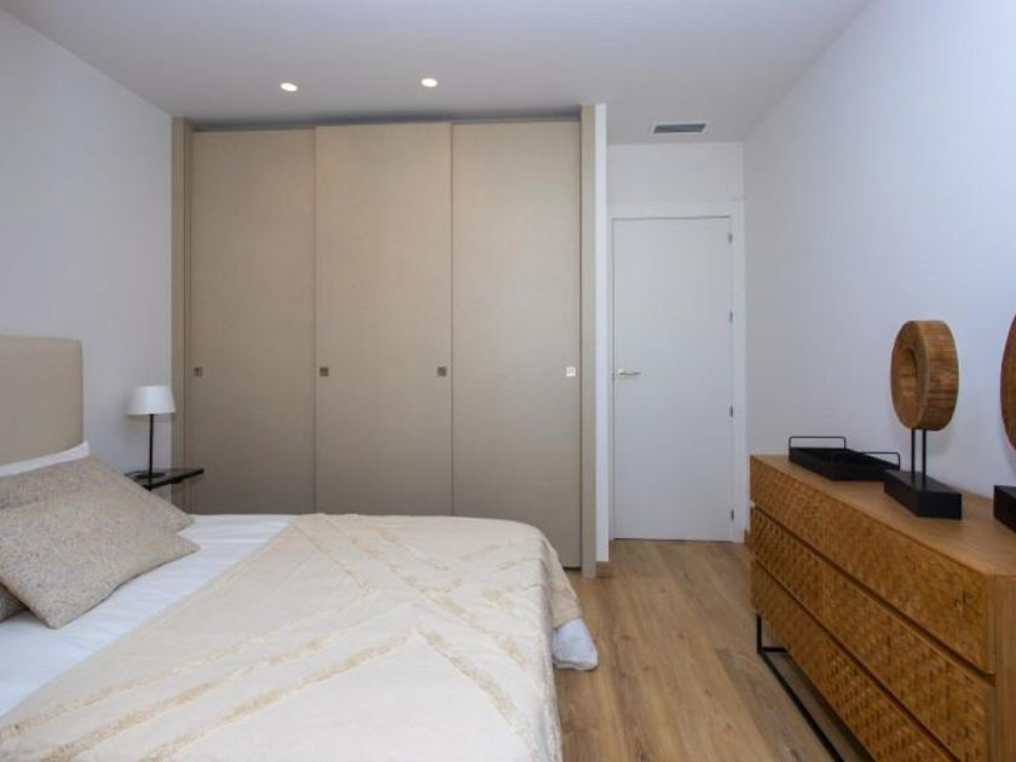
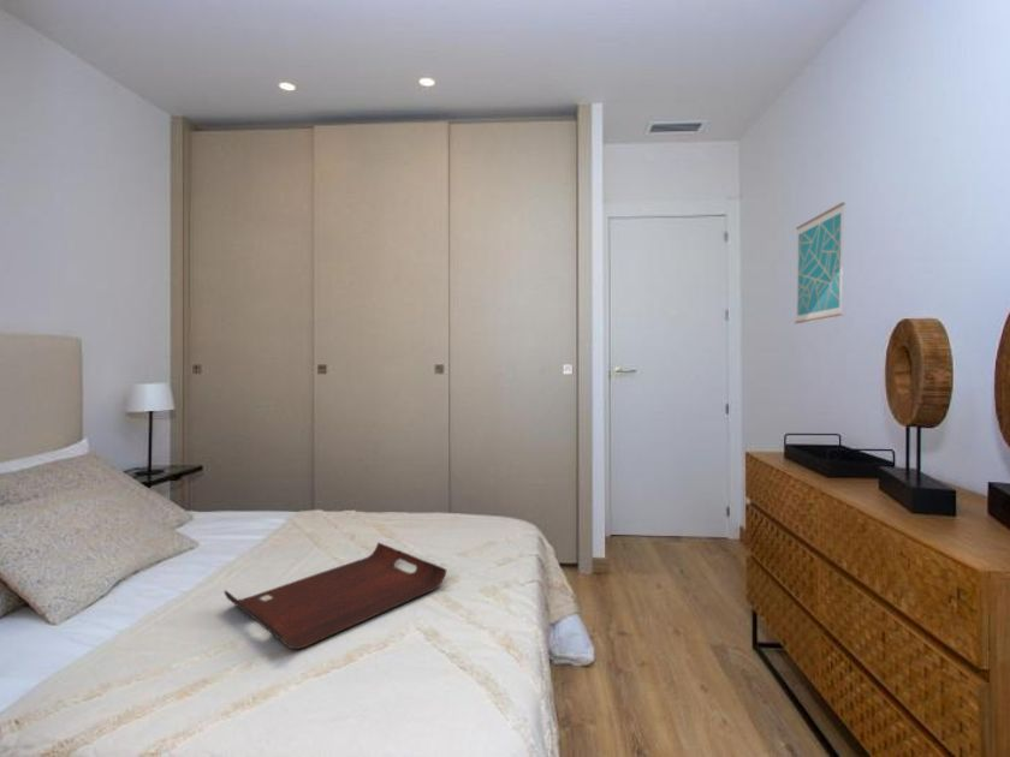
+ serving tray [224,541,447,650]
+ wall art [794,201,846,324]
